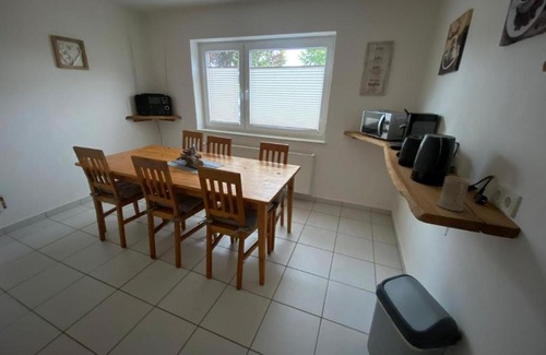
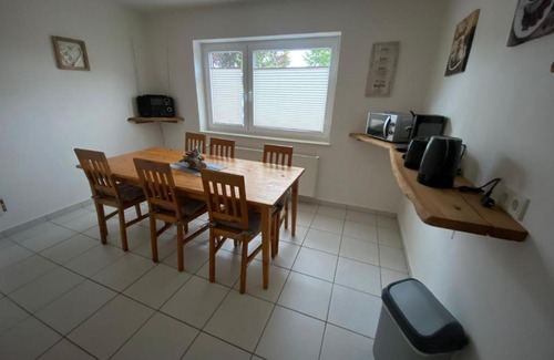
- mug [435,175,472,212]
